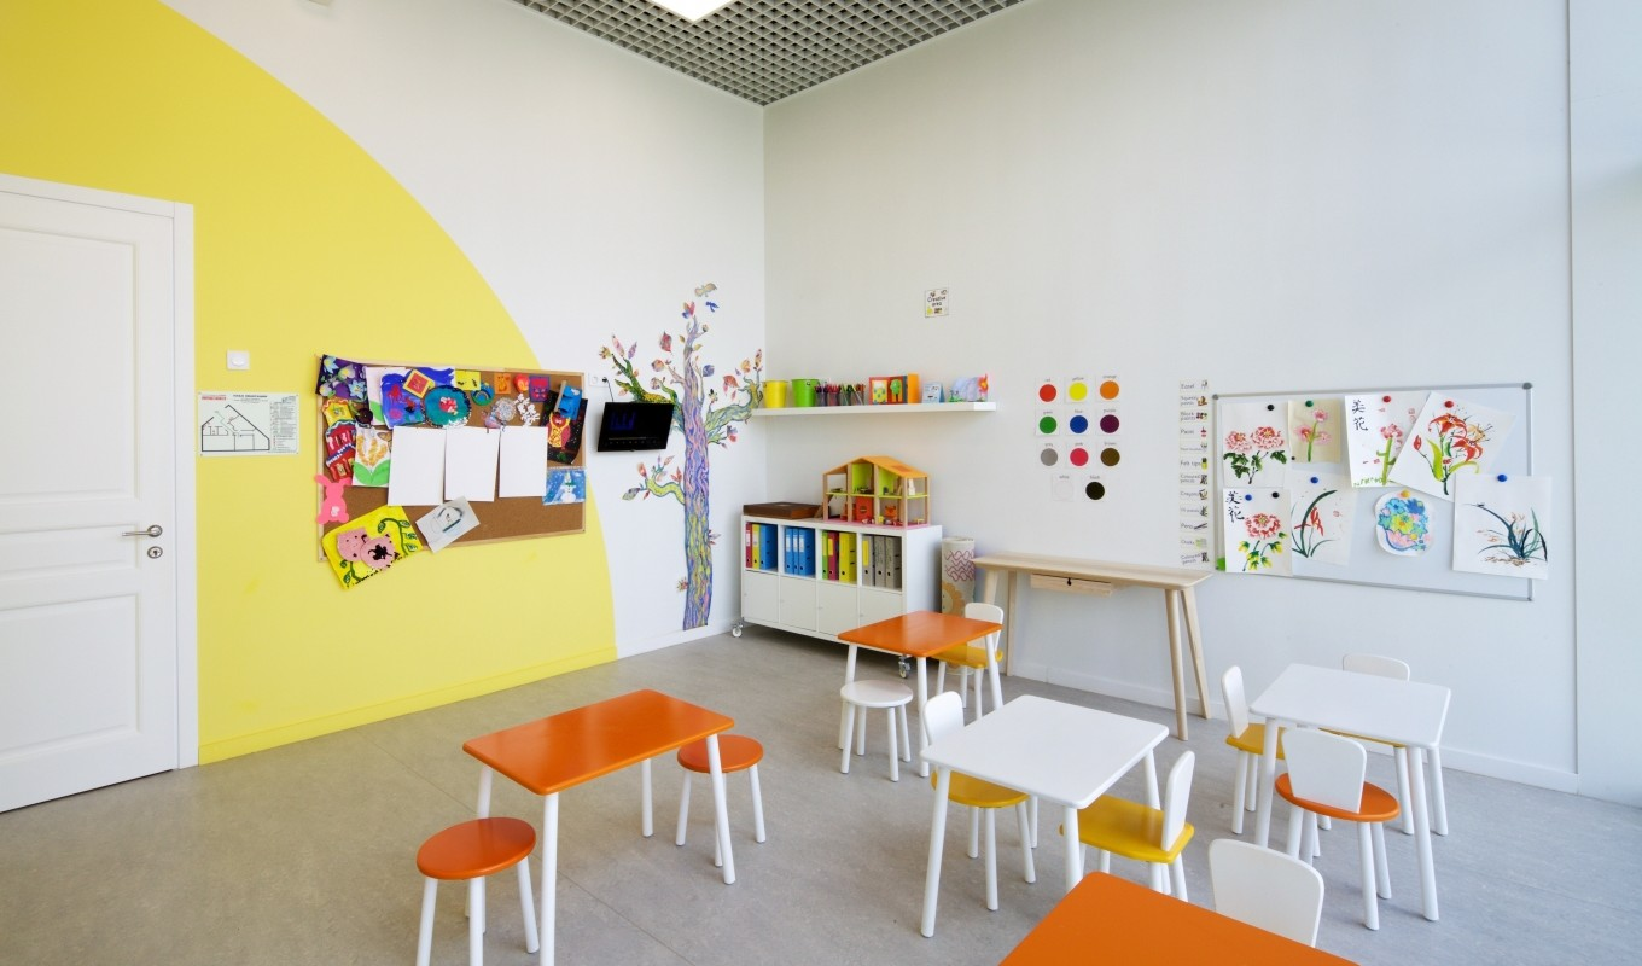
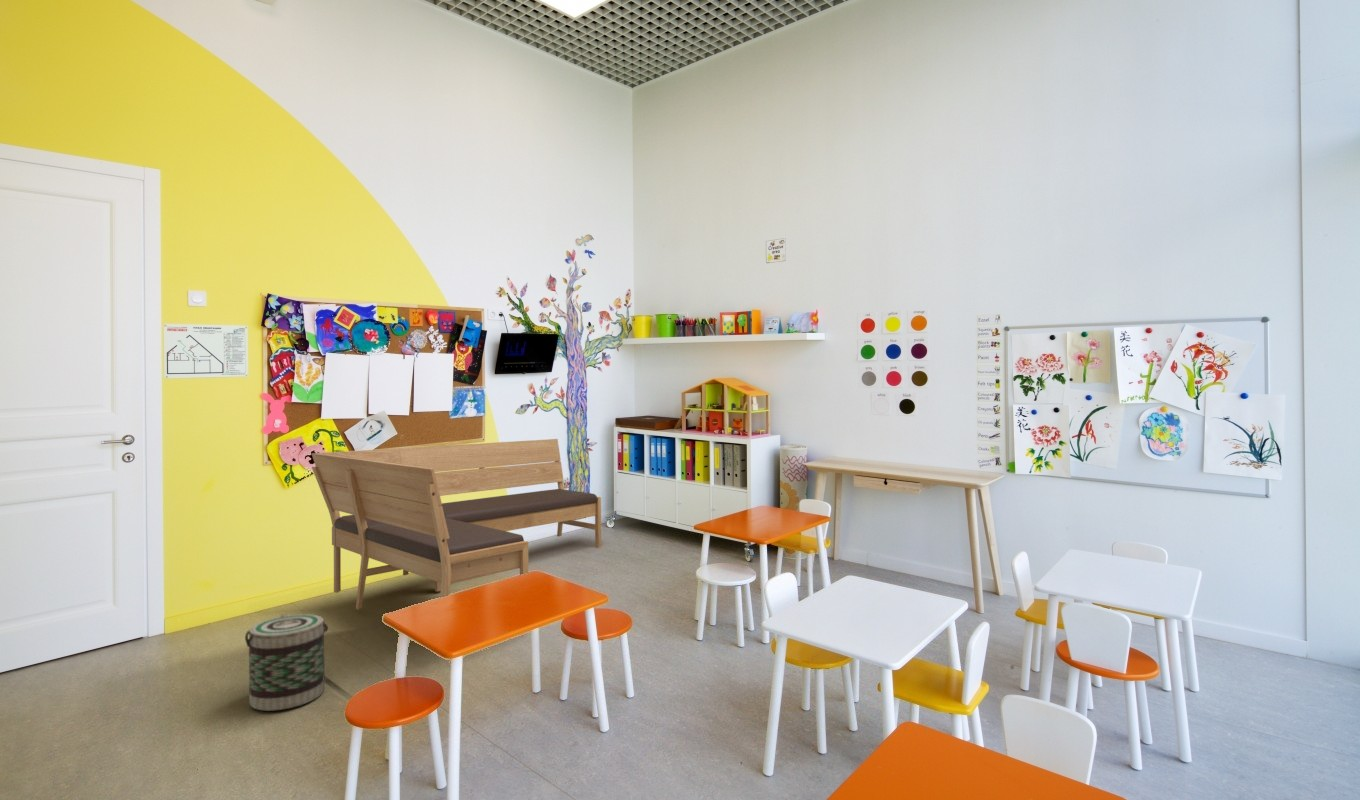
+ bench [311,438,602,611]
+ basket [244,613,329,712]
